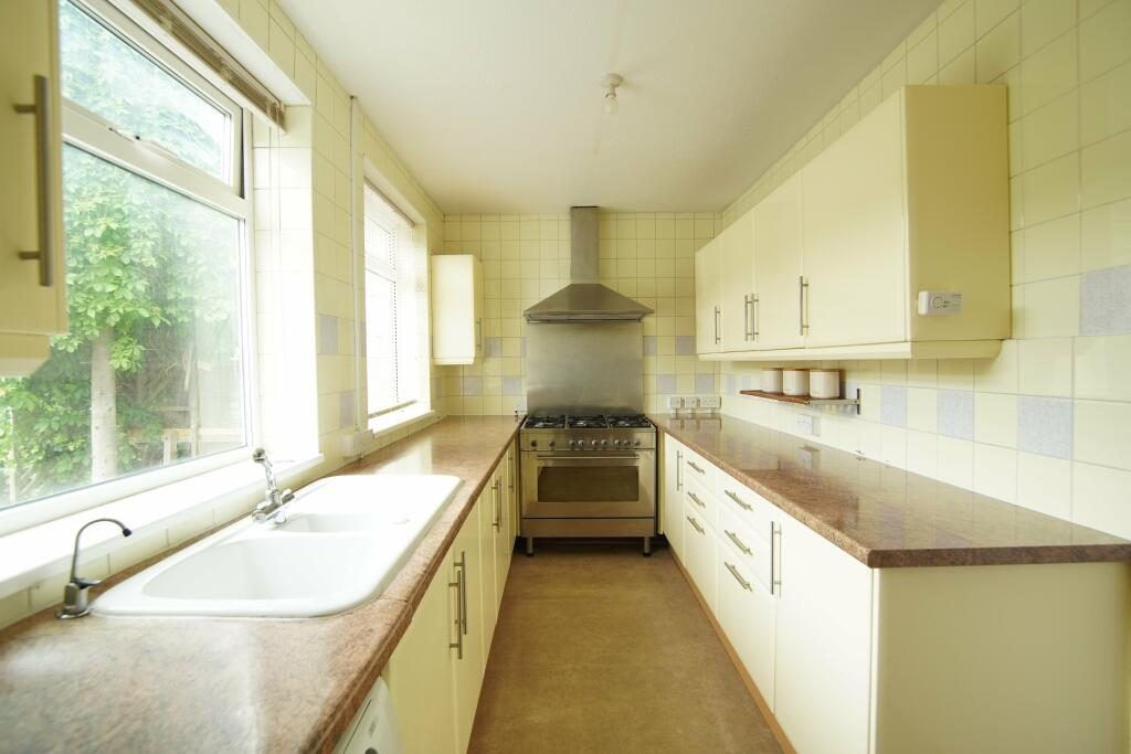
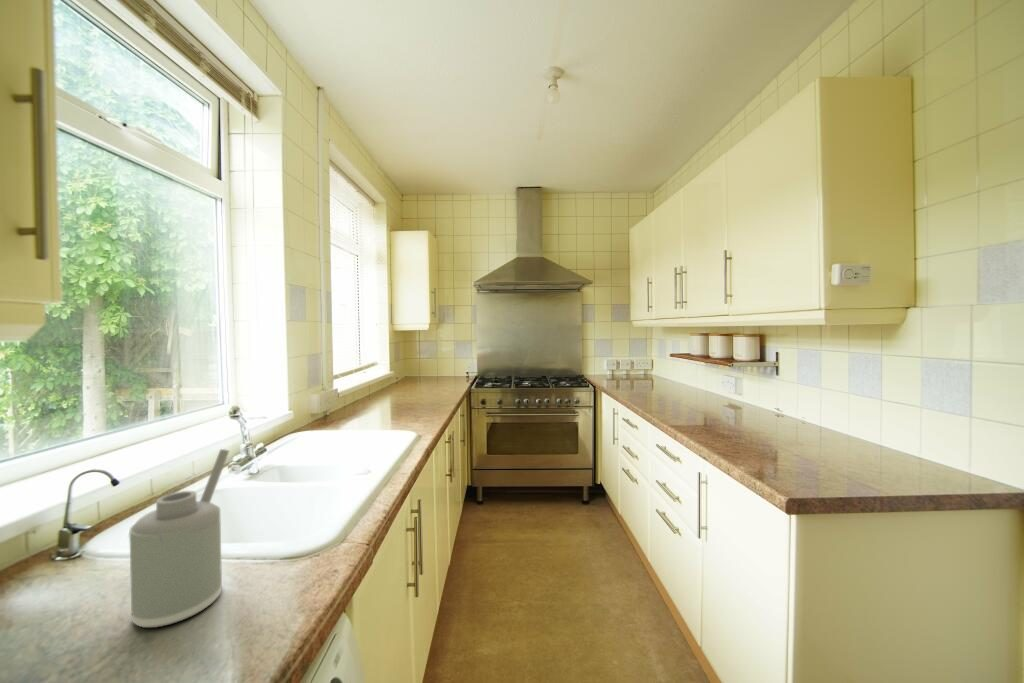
+ soap dispenser [128,448,230,629]
